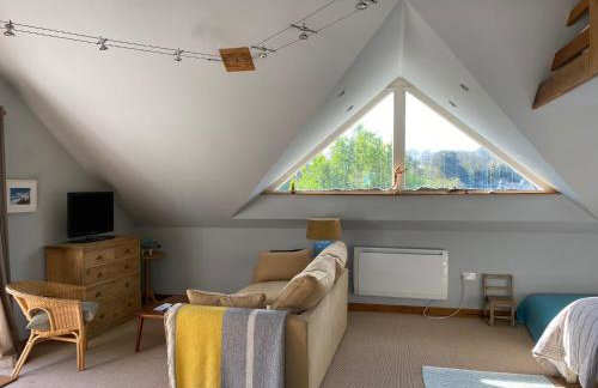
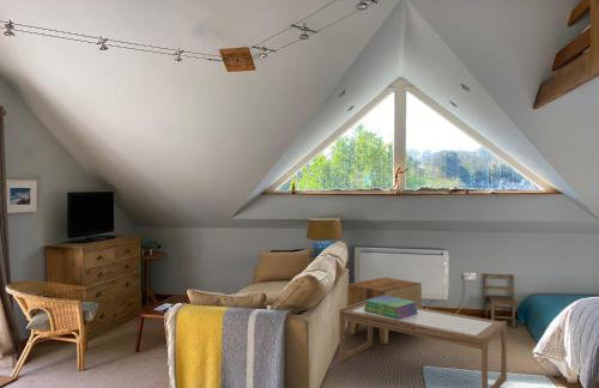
+ side table [346,275,423,345]
+ coffee table [338,298,508,388]
+ stack of books [364,296,418,319]
